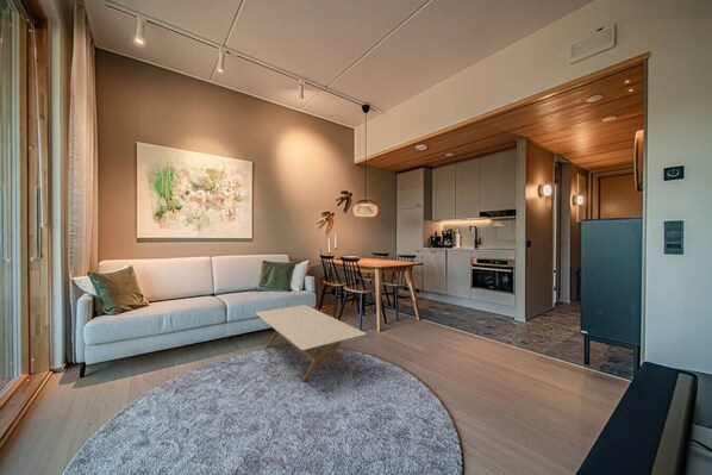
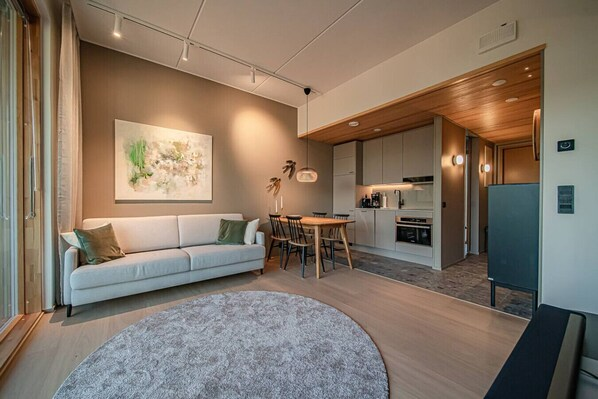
- coffee table [254,304,368,383]
